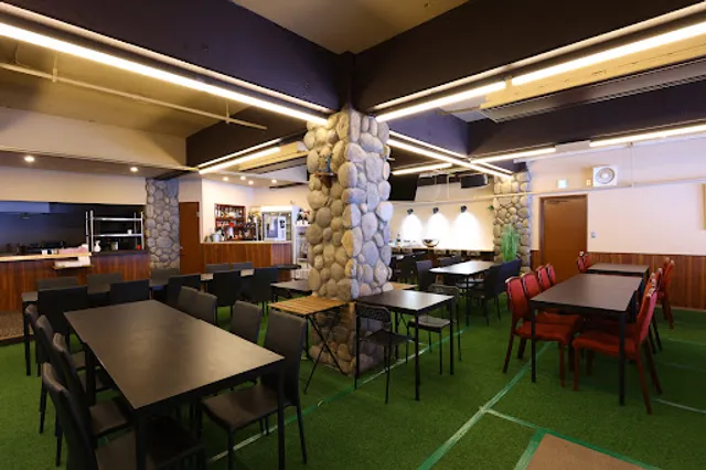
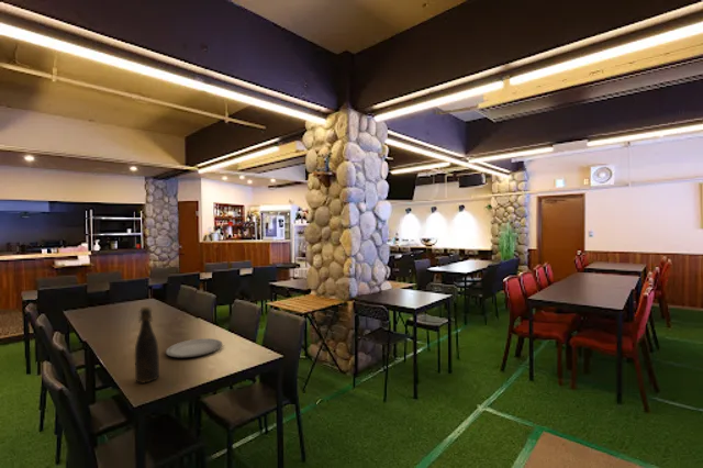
+ plate [165,337,223,358]
+ bottle [134,305,160,385]
